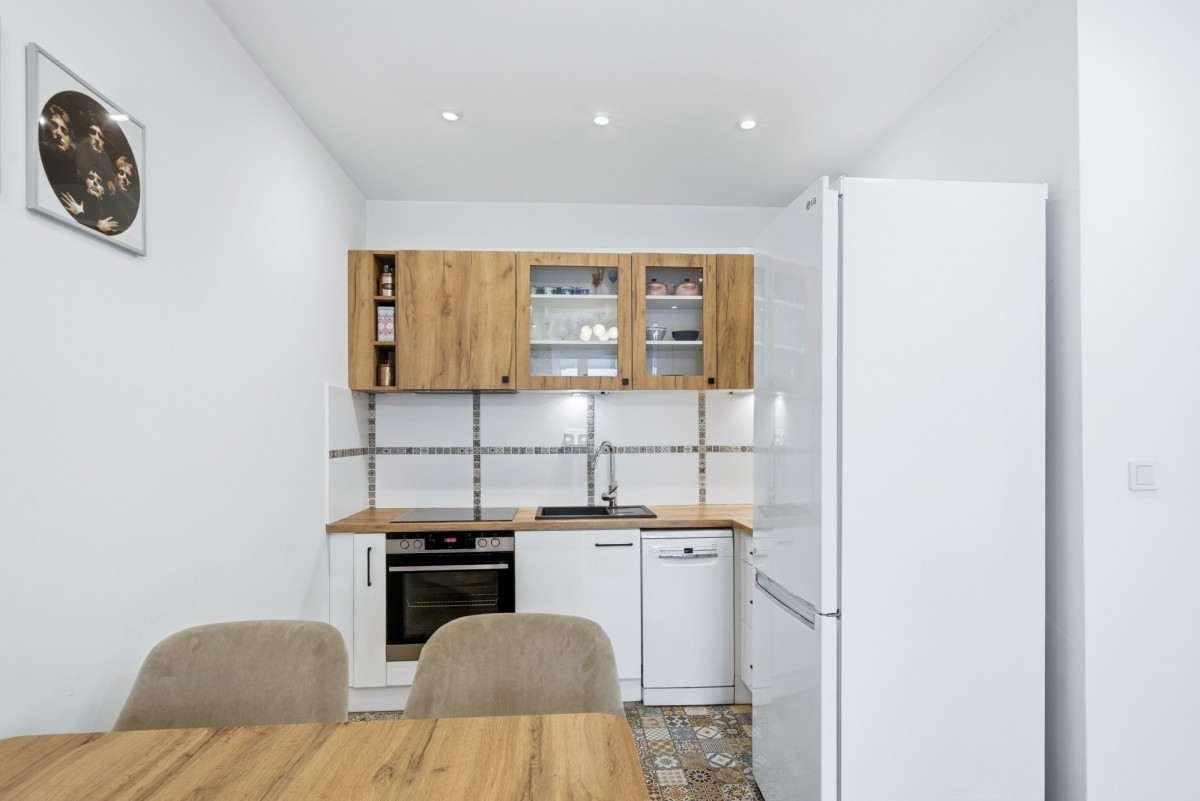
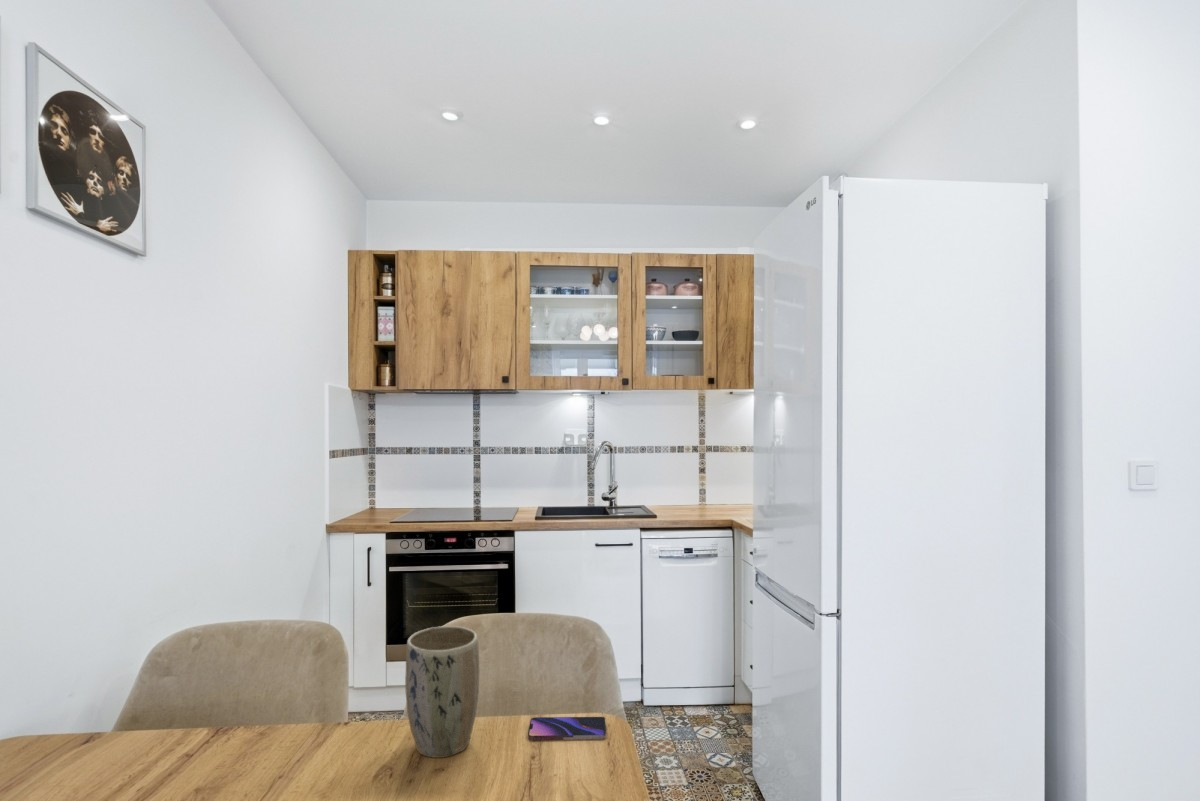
+ plant pot [404,625,480,759]
+ smartphone [527,716,607,741]
